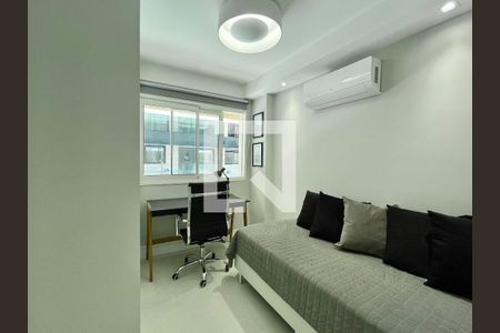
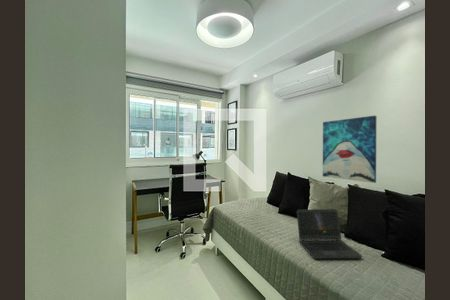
+ laptop computer [296,208,363,260]
+ wall art [322,115,377,184]
